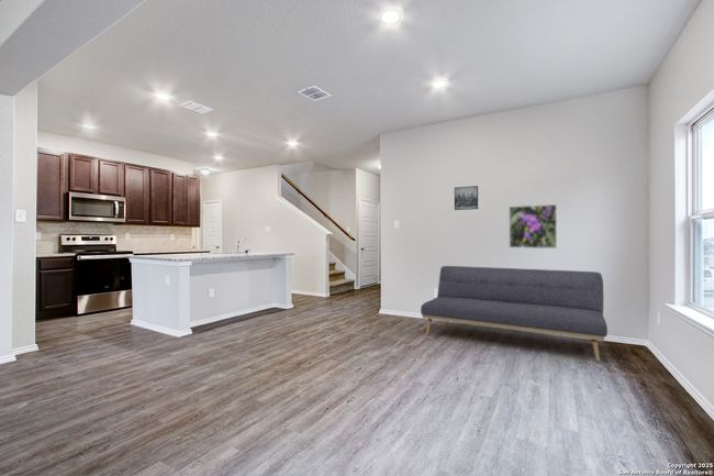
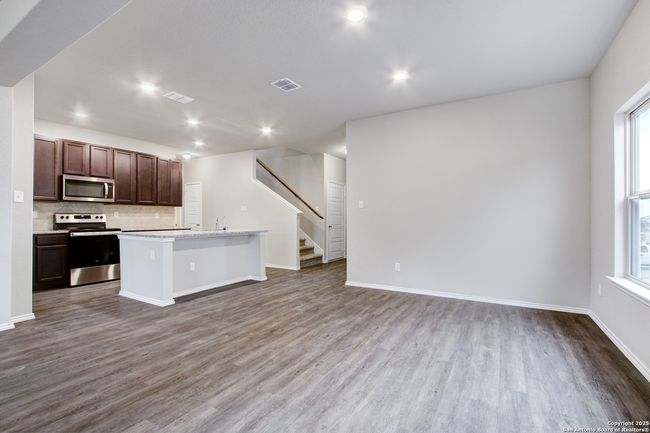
- wall art [454,185,479,211]
- sofa [420,265,609,363]
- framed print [509,203,558,250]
